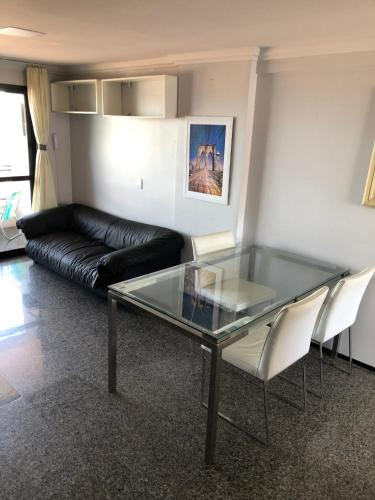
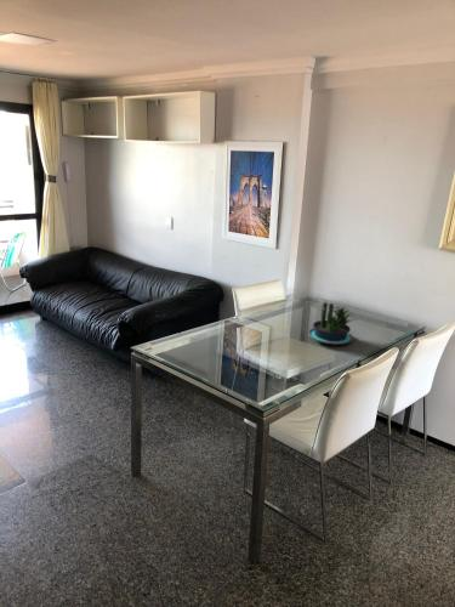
+ potted plant [307,301,362,346]
